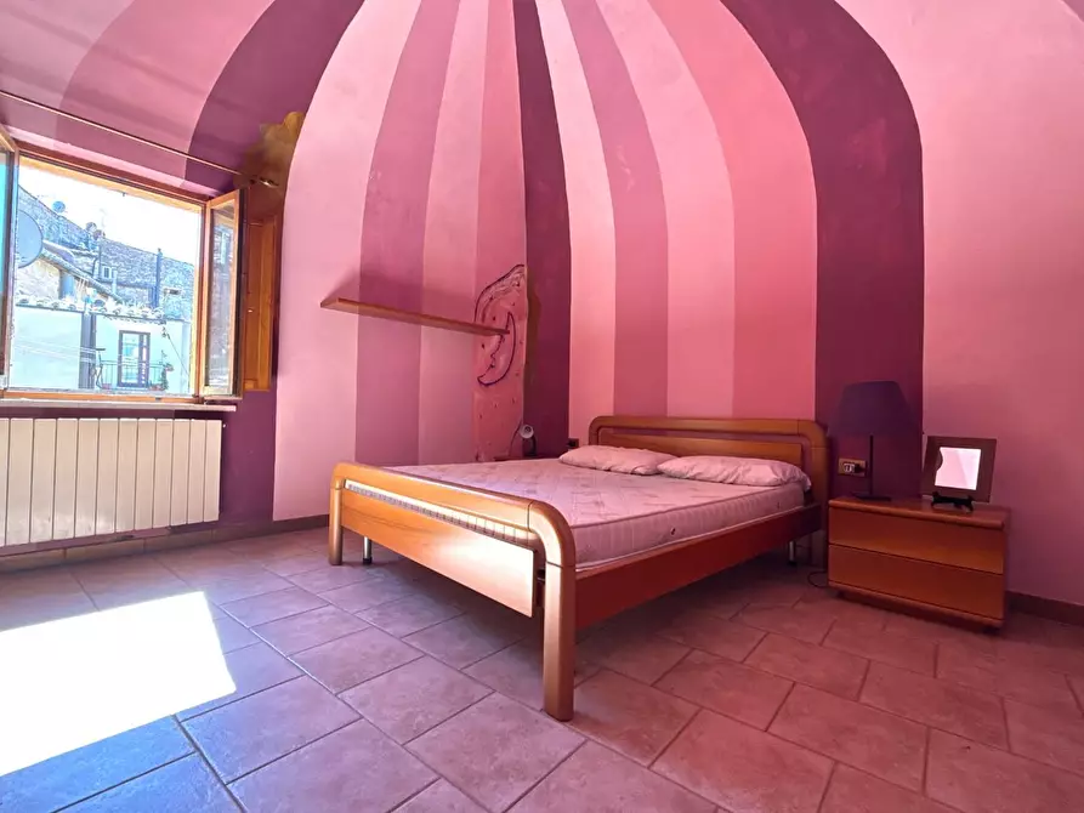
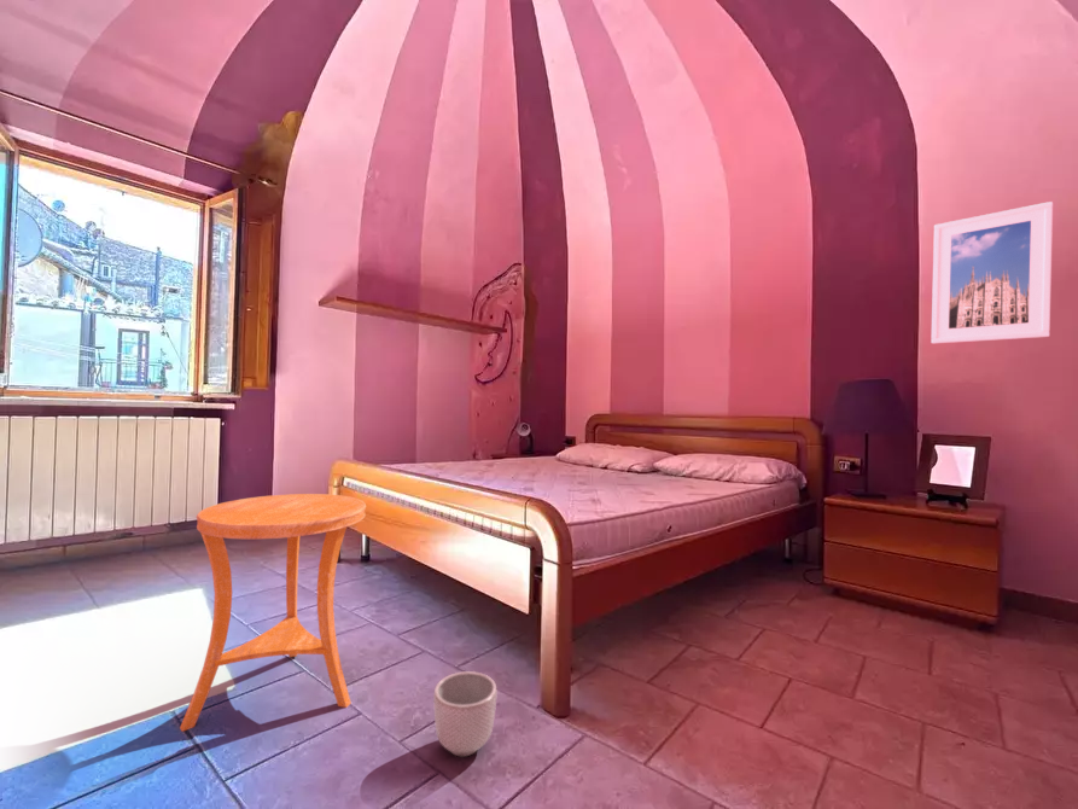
+ planter [432,670,499,758]
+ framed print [930,200,1054,344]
+ side table [179,493,367,733]
